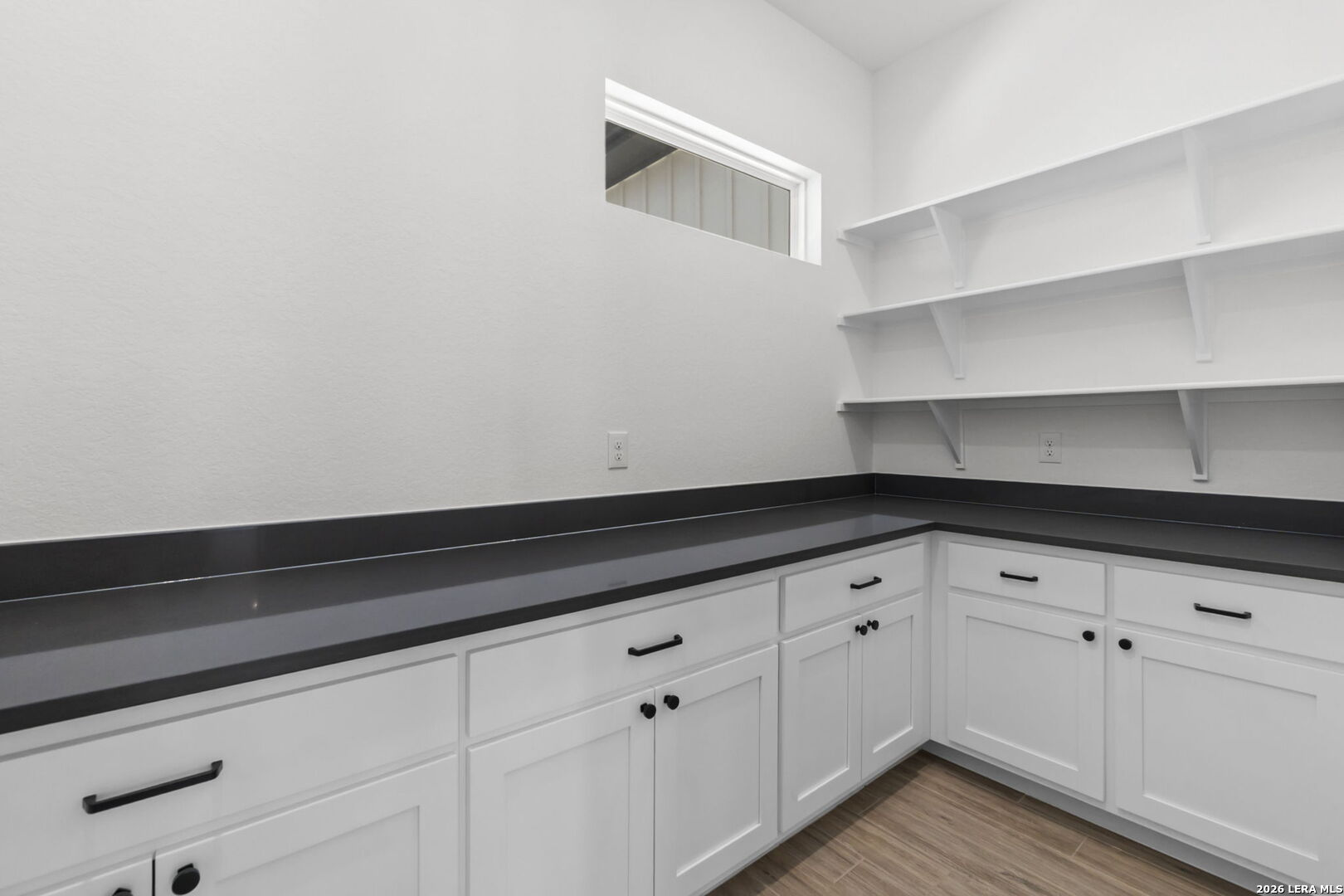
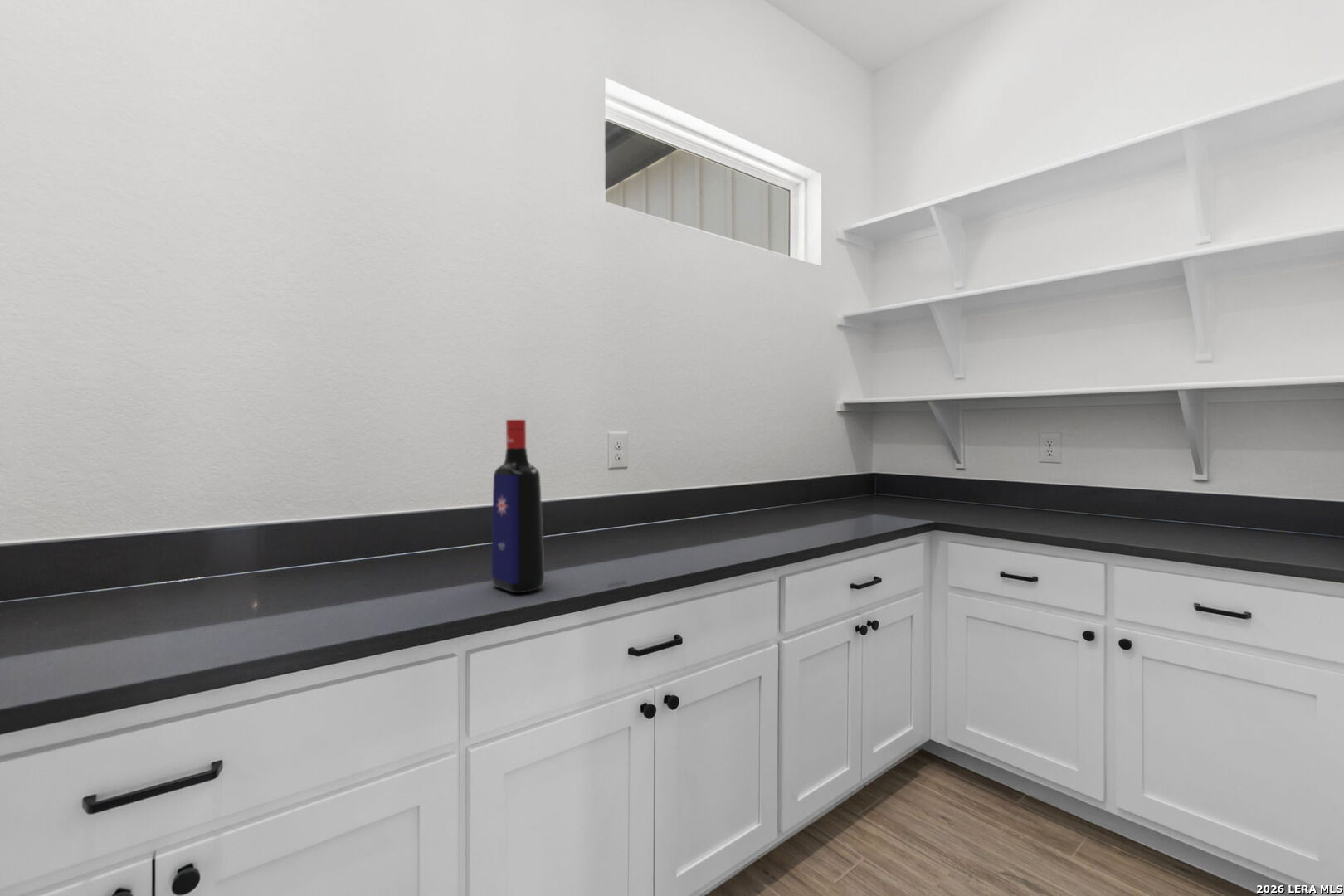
+ liquor bottle [491,419,545,593]
